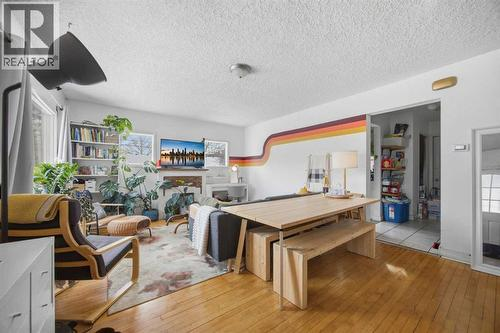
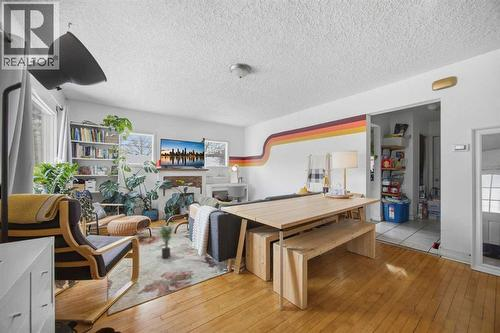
+ potted plant [155,217,177,259]
